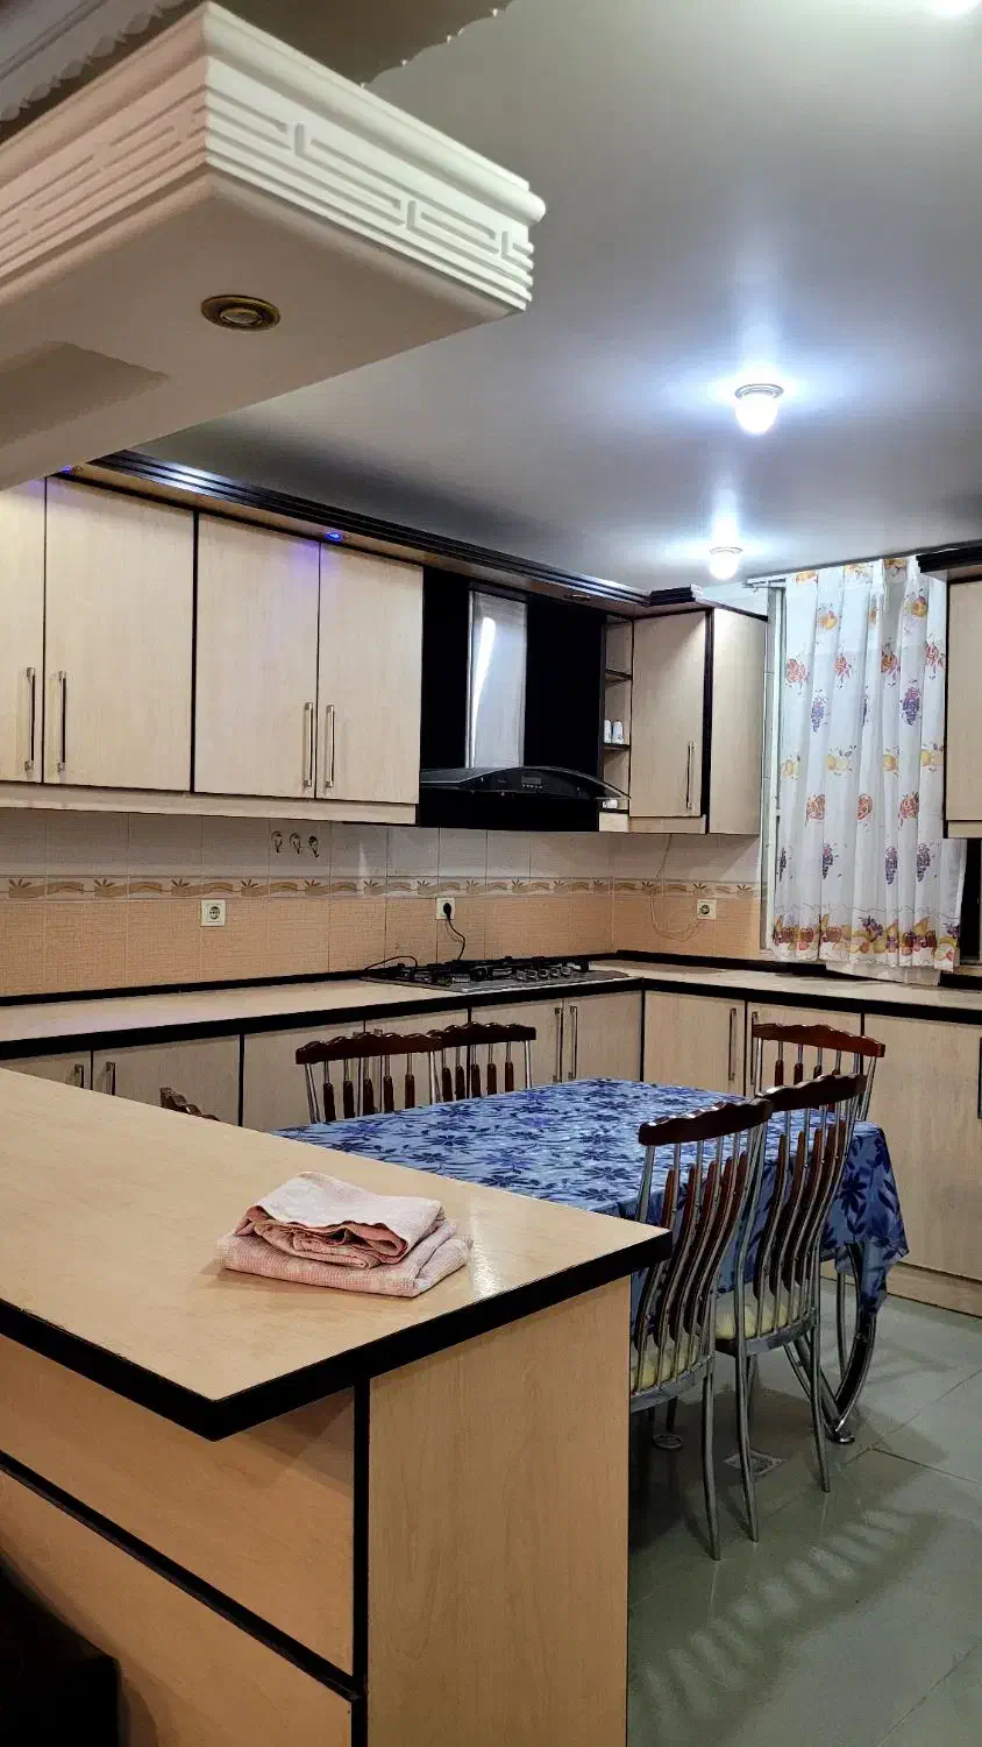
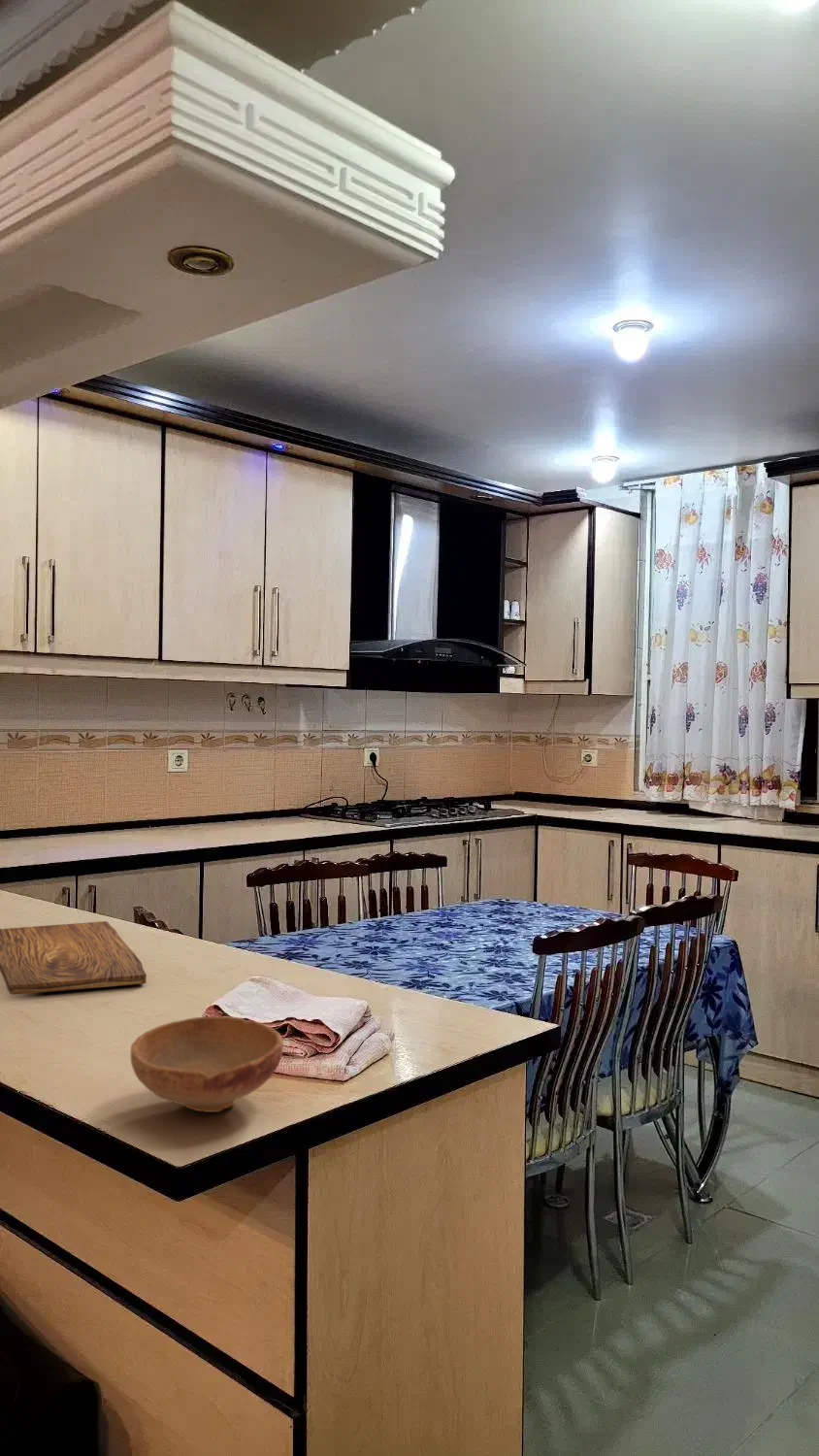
+ bowl [130,1015,284,1113]
+ cutting board [0,920,147,996]
